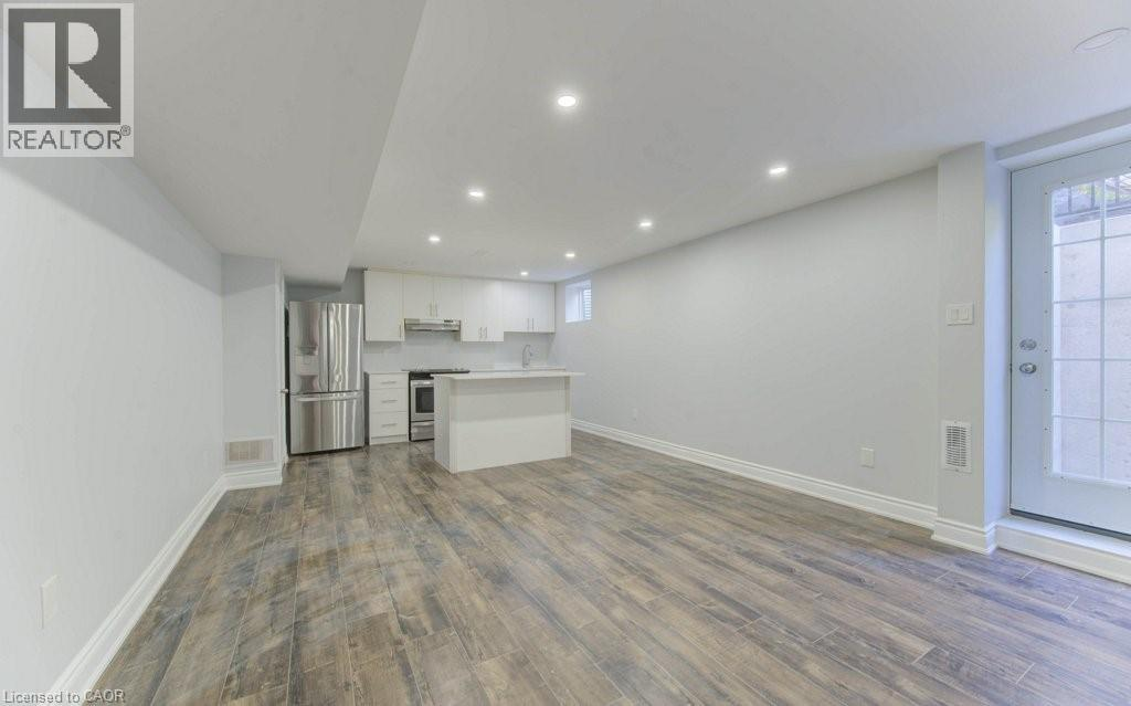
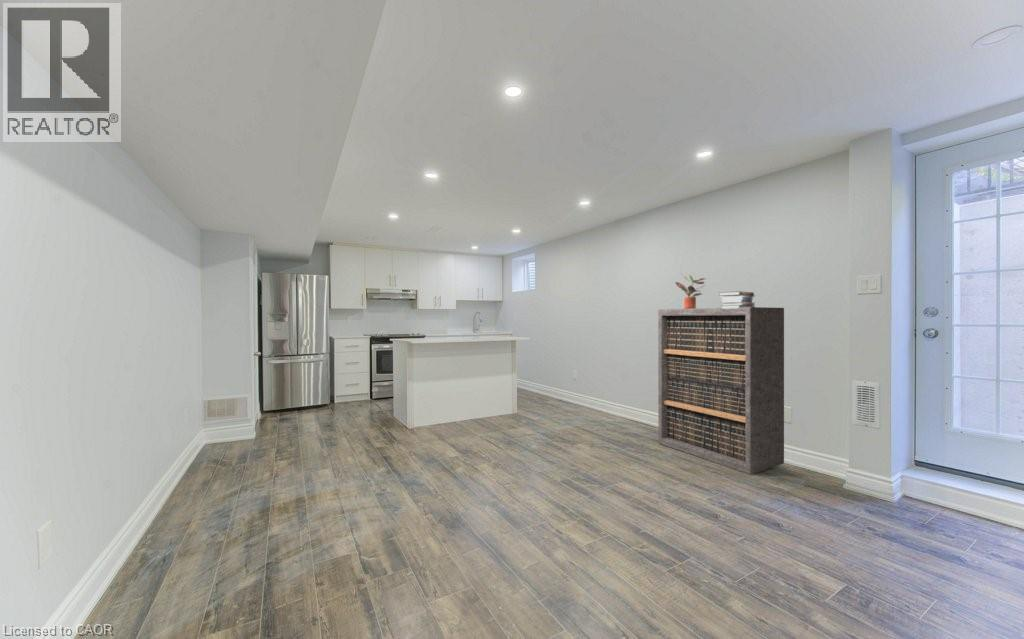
+ potted plant [674,272,707,309]
+ book stack [718,290,756,308]
+ bookshelf [657,306,785,476]
